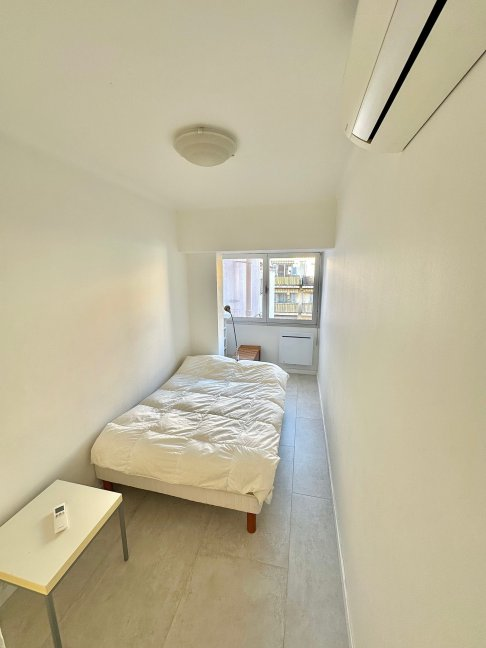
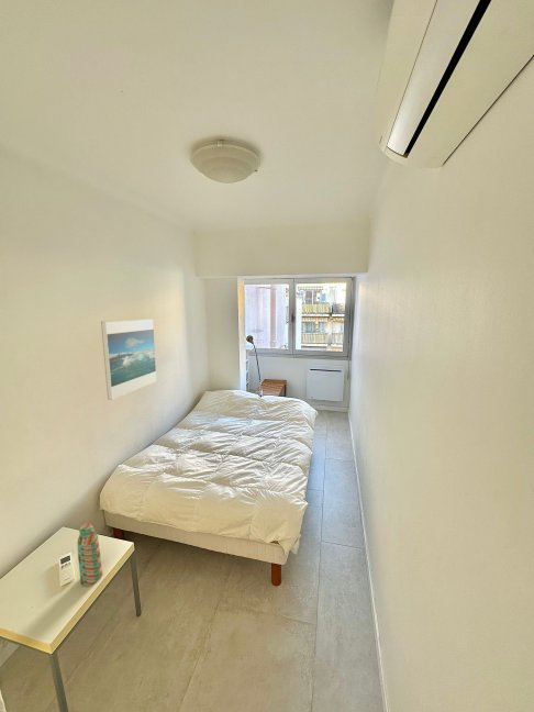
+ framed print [100,318,158,400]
+ water bottle [76,522,103,587]
